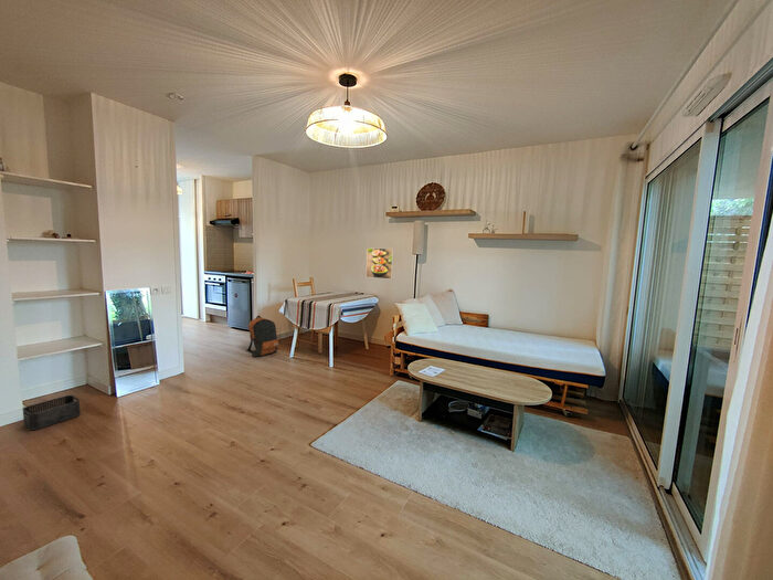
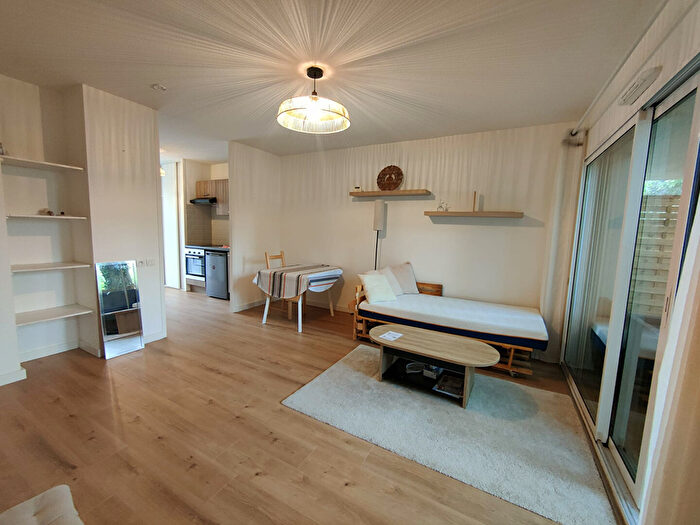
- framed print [364,247,394,281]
- backpack [246,315,280,358]
- storage bin [21,394,82,431]
